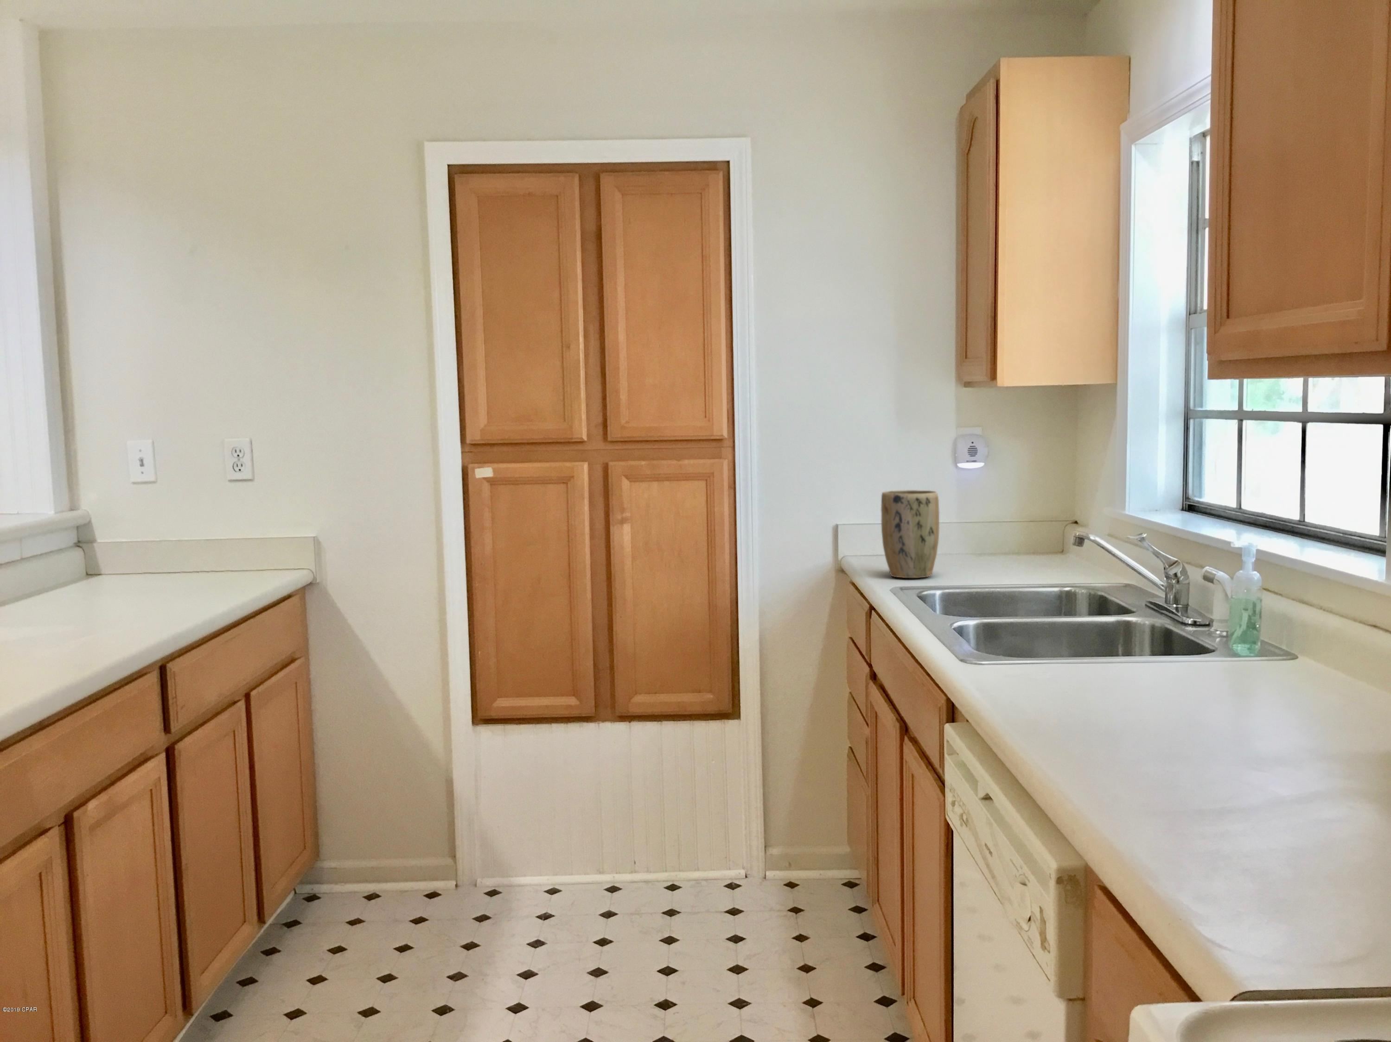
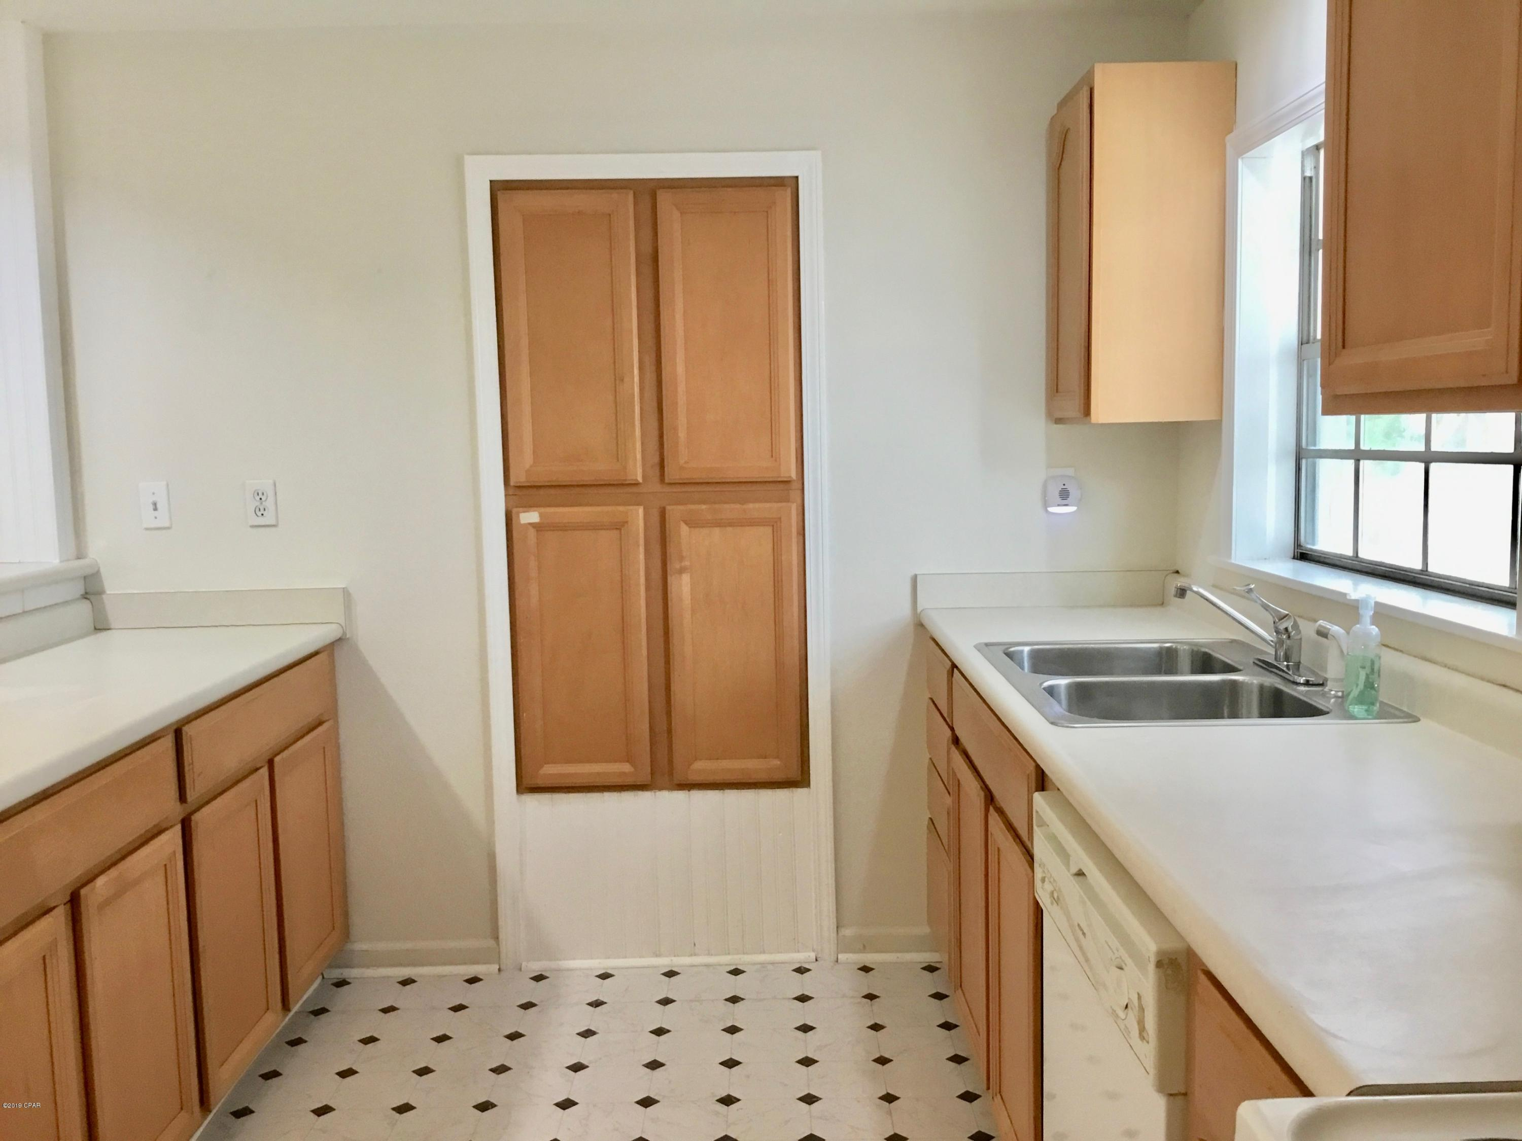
- plant pot [881,489,940,578]
